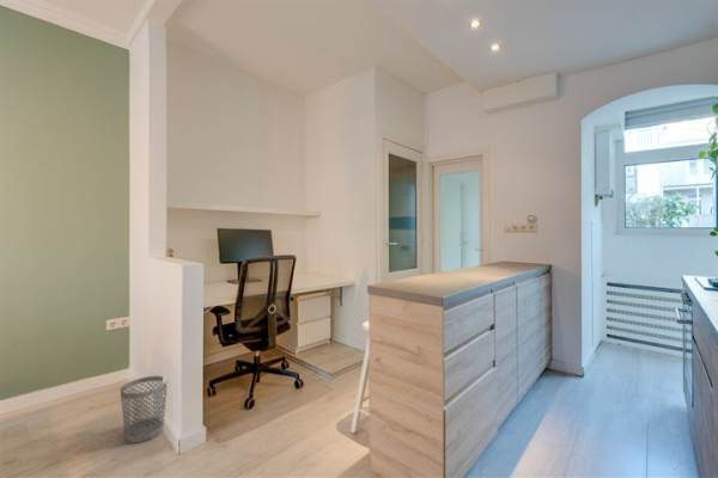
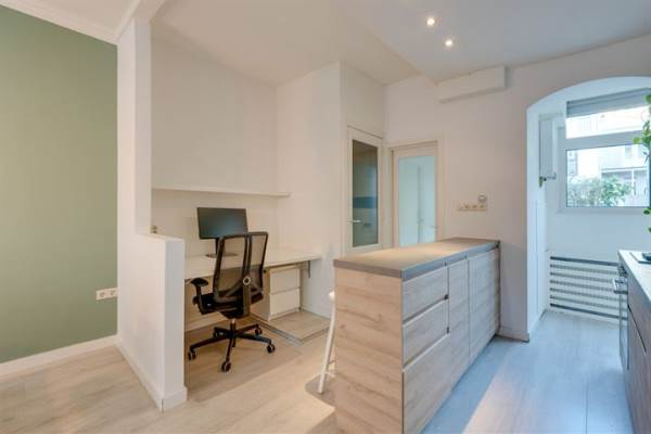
- wastebasket [120,375,169,443]
